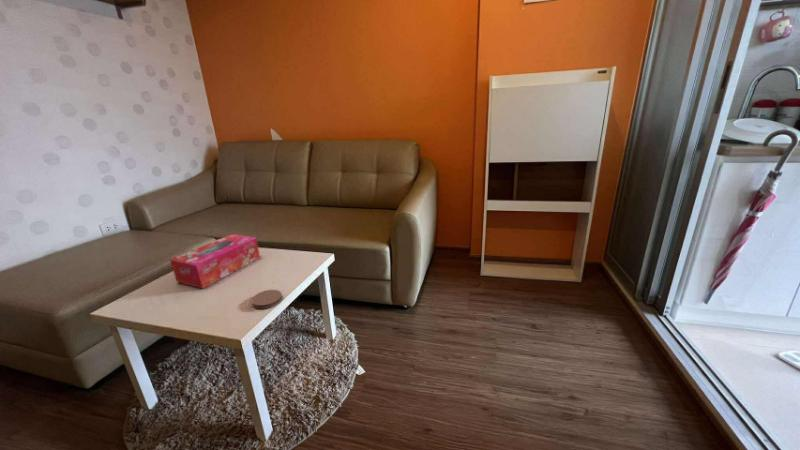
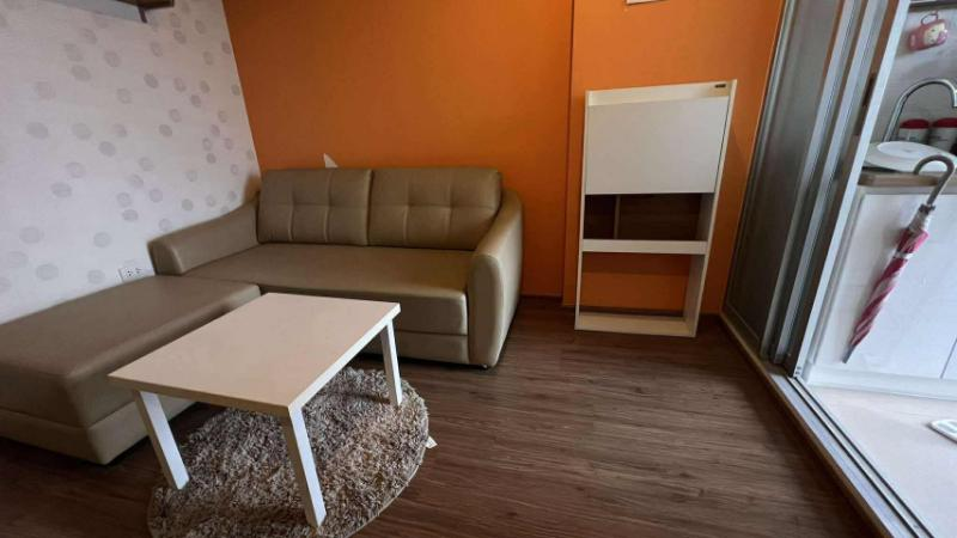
- tissue box [169,233,261,290]
- coaster [251,289,283,310]
